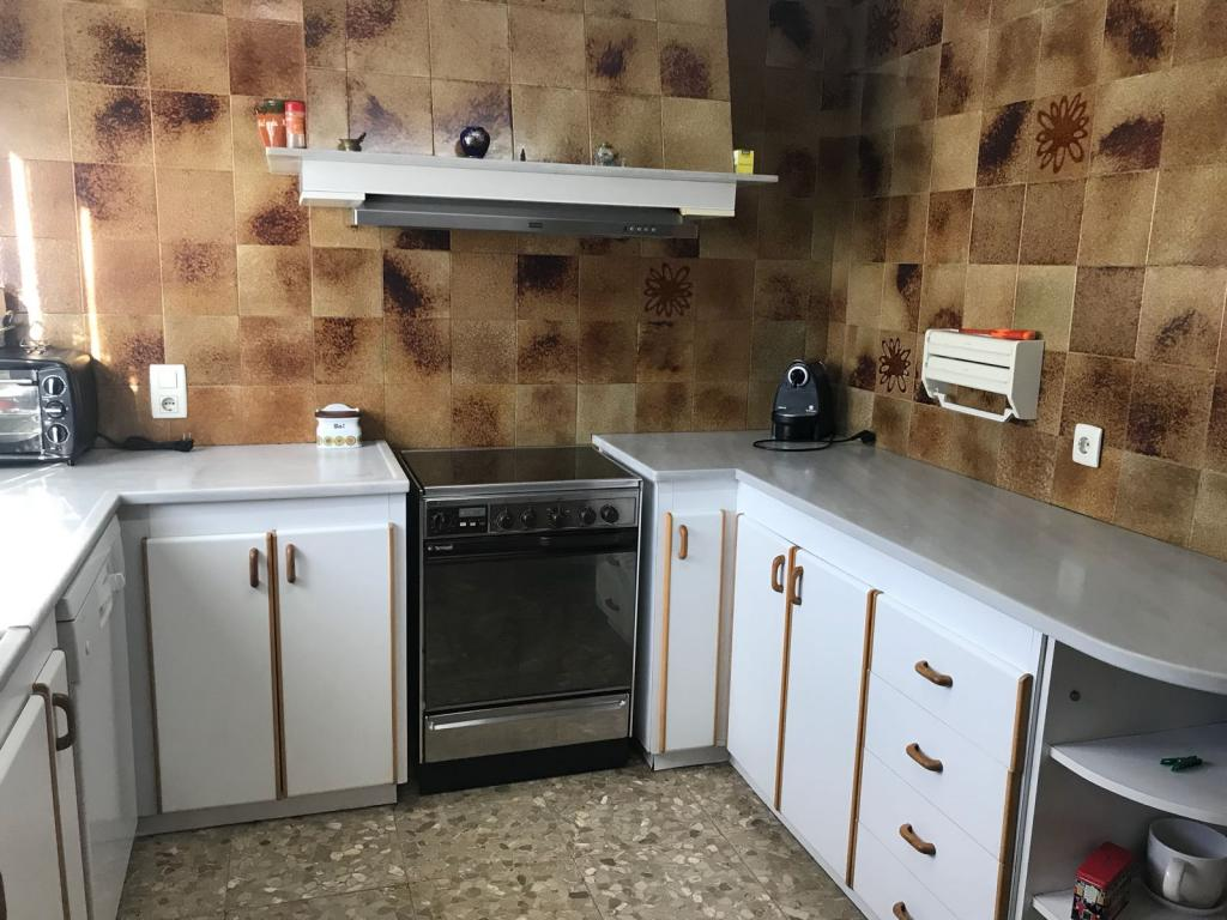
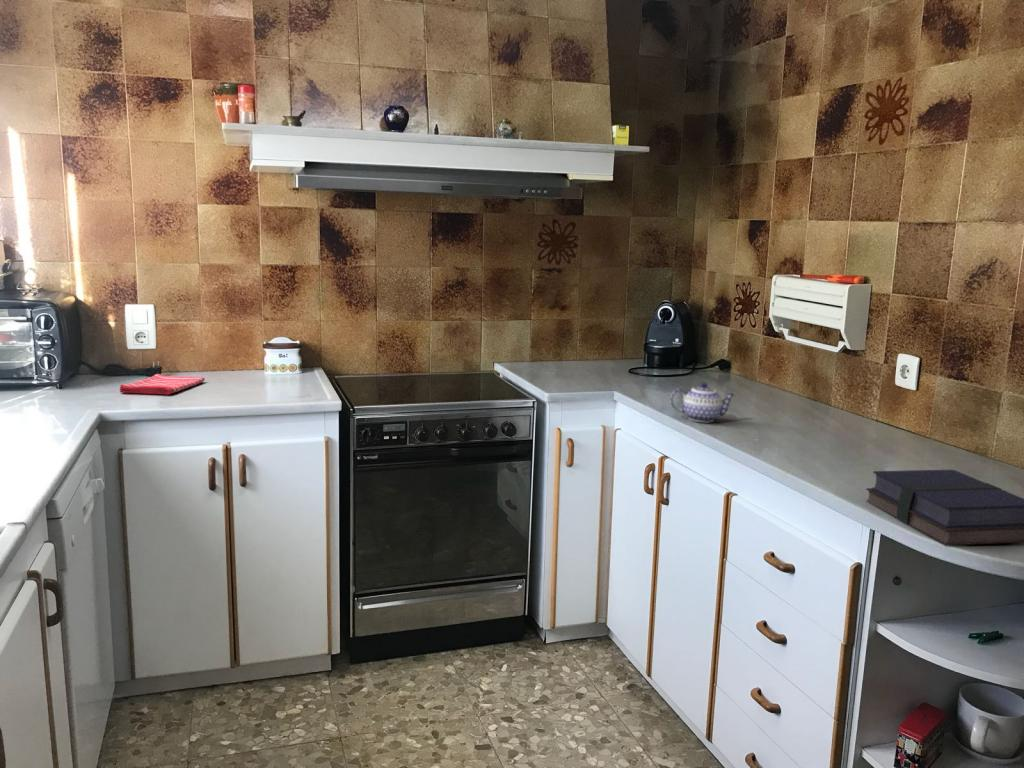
+ teapot [669,381,737,423]
+ book [865,469,1024,547]
+ dish towel [118,373,206,396]
